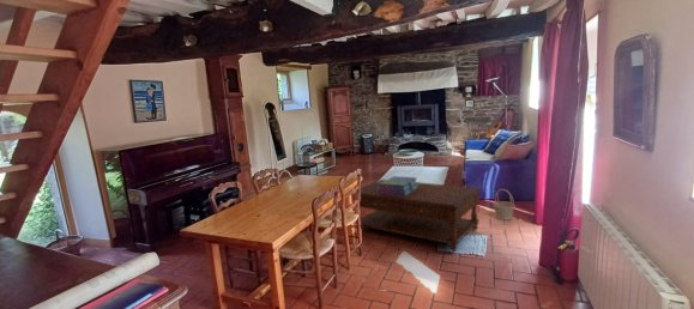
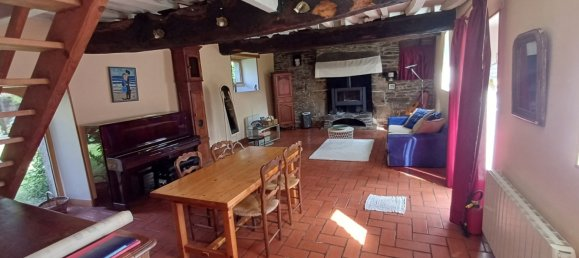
- basket [493,188,515,222]
- coffee table [352,178,482,253]
- stack of books [378,175,420,195]
